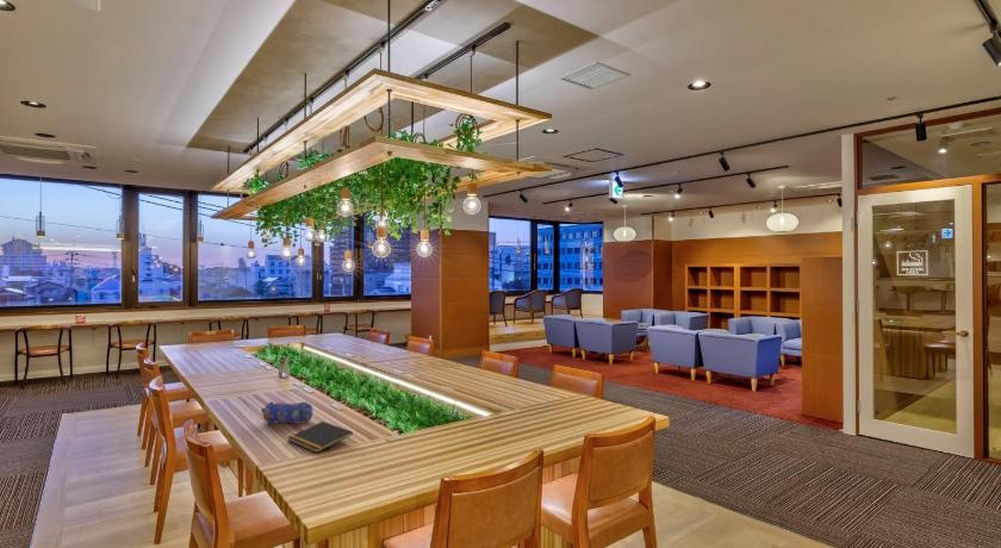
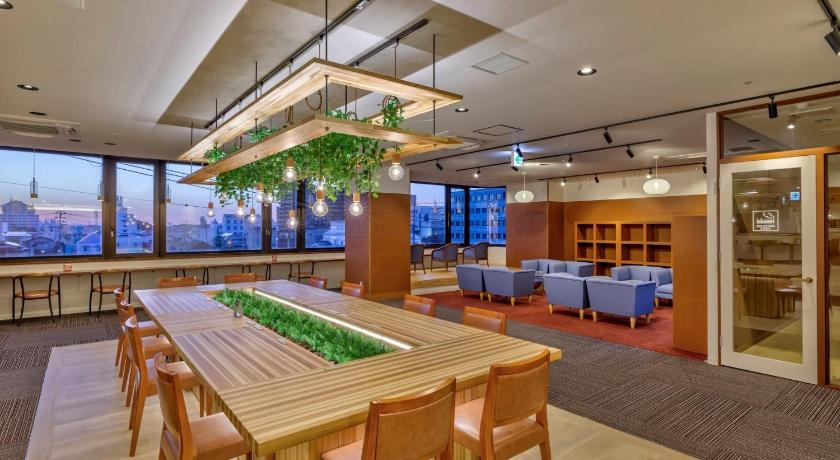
- notepad [286,421,354,454]
- pencil case [260,400,313,424]
